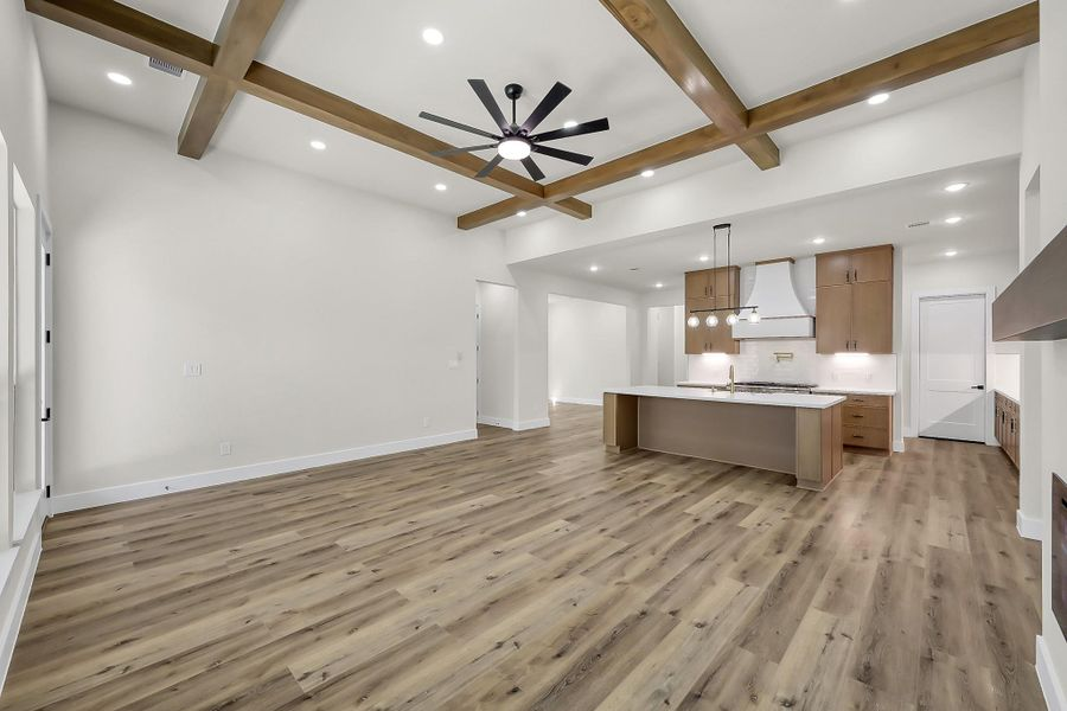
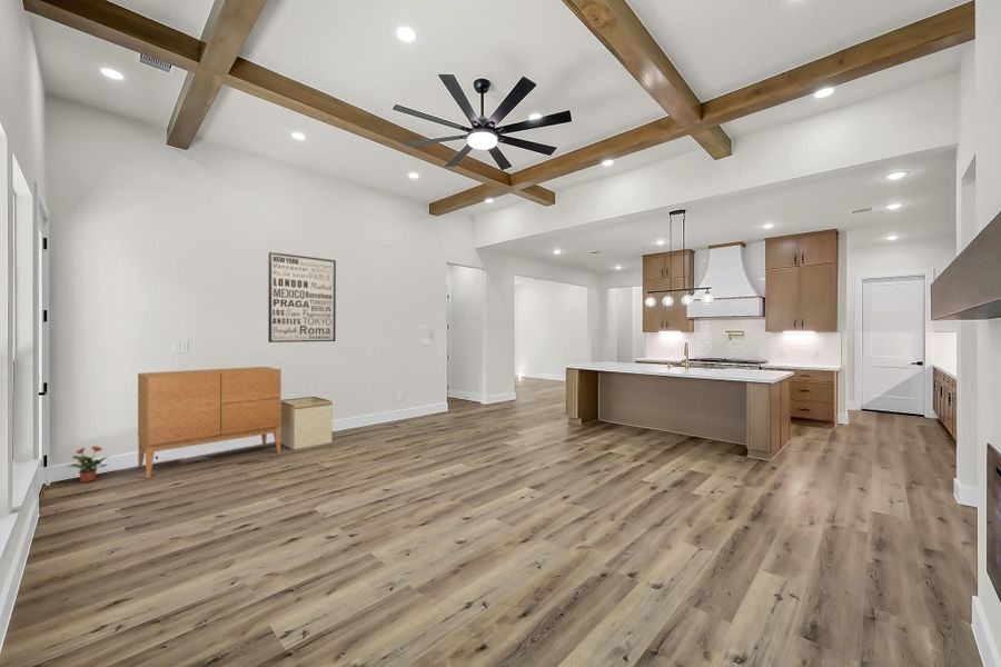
+ potted plant [66,445,110,484]
+ sideboard [137,366,283,479]
+ wall art [267,251,337,344]
+ storage bin [280,396,334,450]
